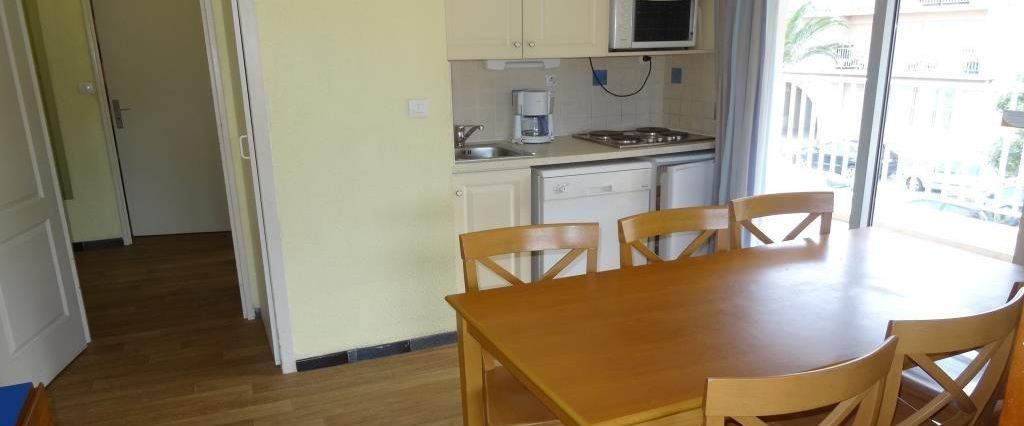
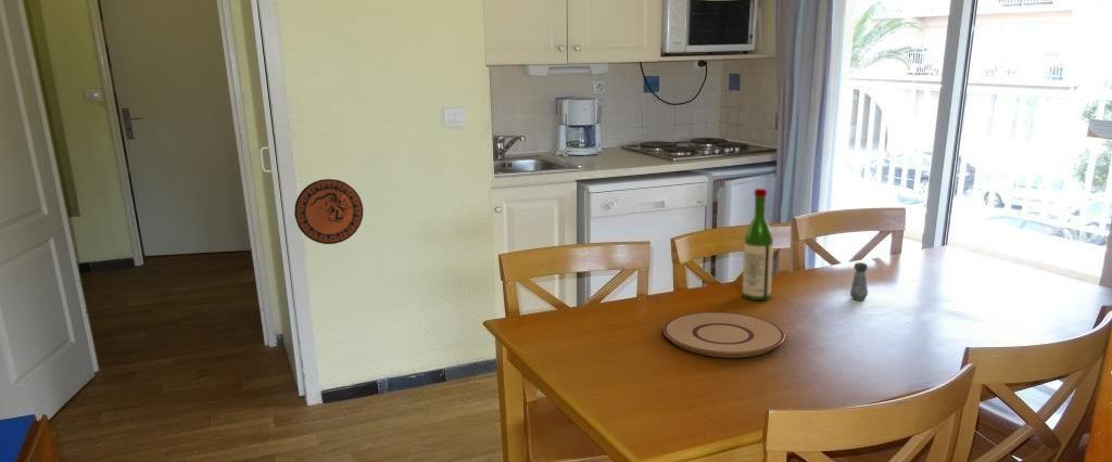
+ plate [662,311,786,358]
+ wine bottle [742,188,774,301]
+ decorative plate [293,178,364,245]
+ salt shaker [849,261,869,301]
